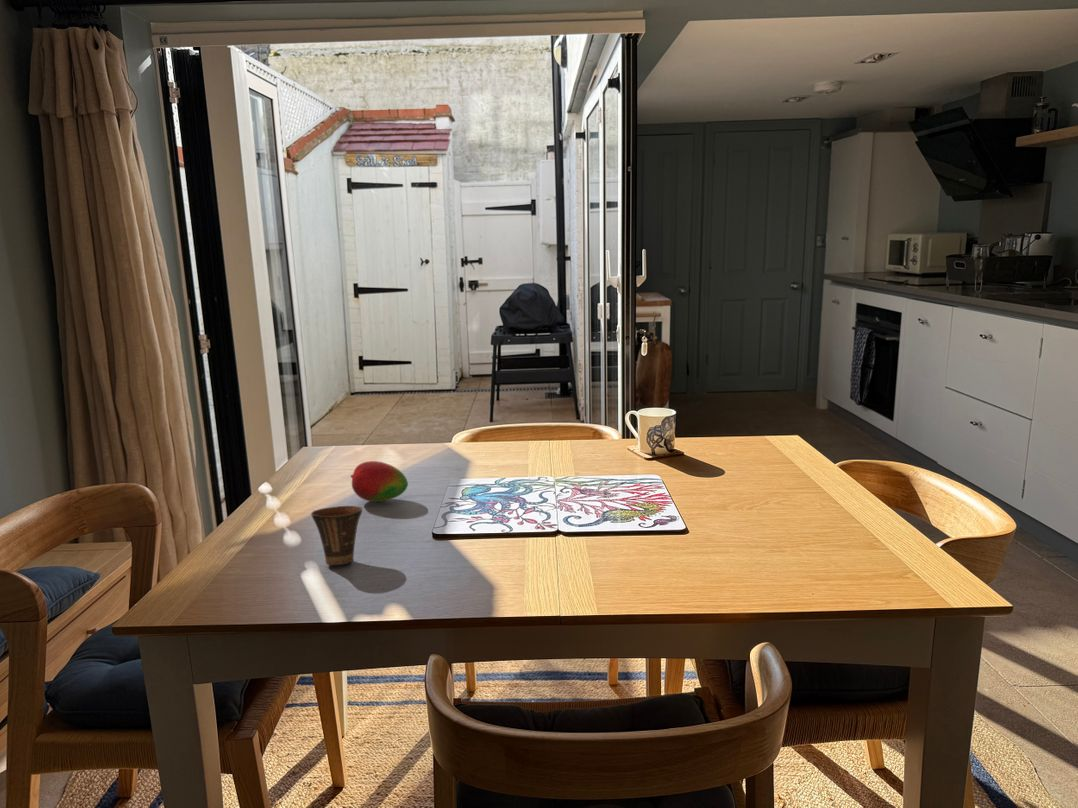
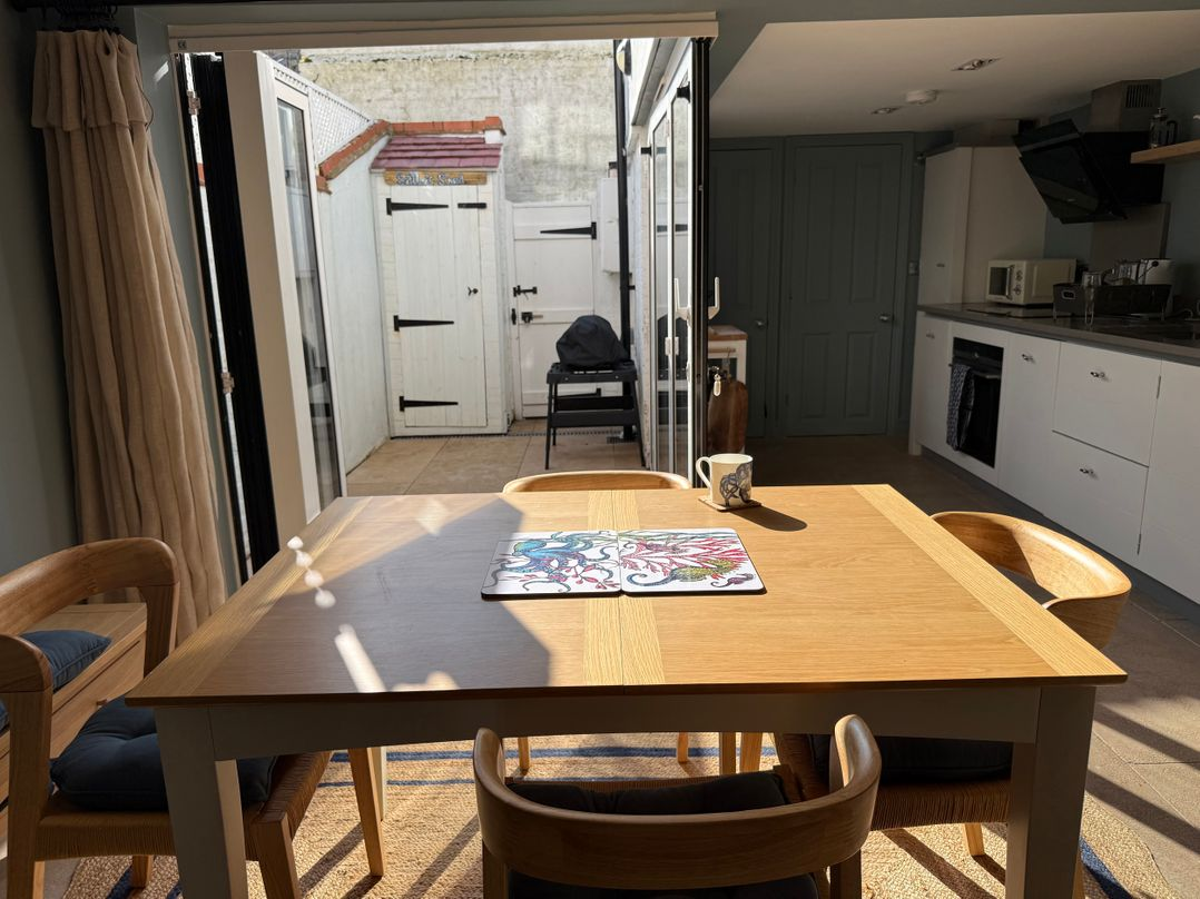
- cup [310,505,363,566]
- fruit [350,460,409,503]
